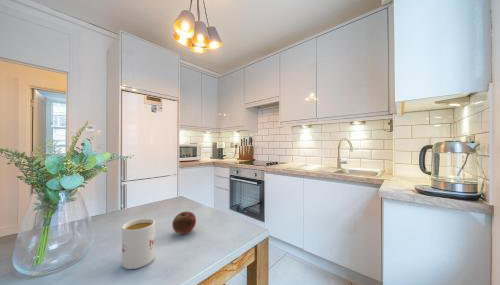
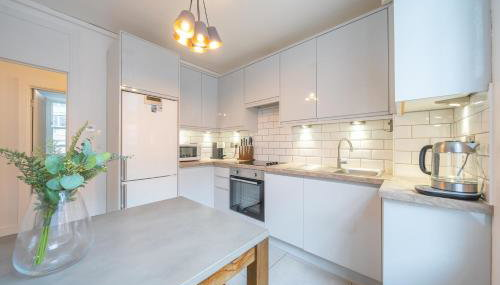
- fruit [171,211,197,235]
- mug [121,217,156,270]
